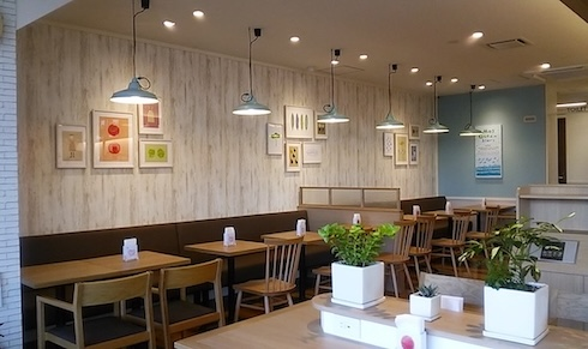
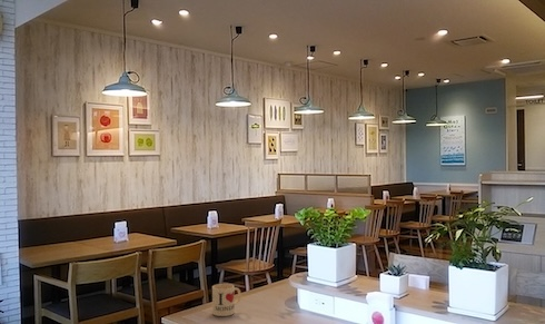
+ mug [211,283,241,317]
